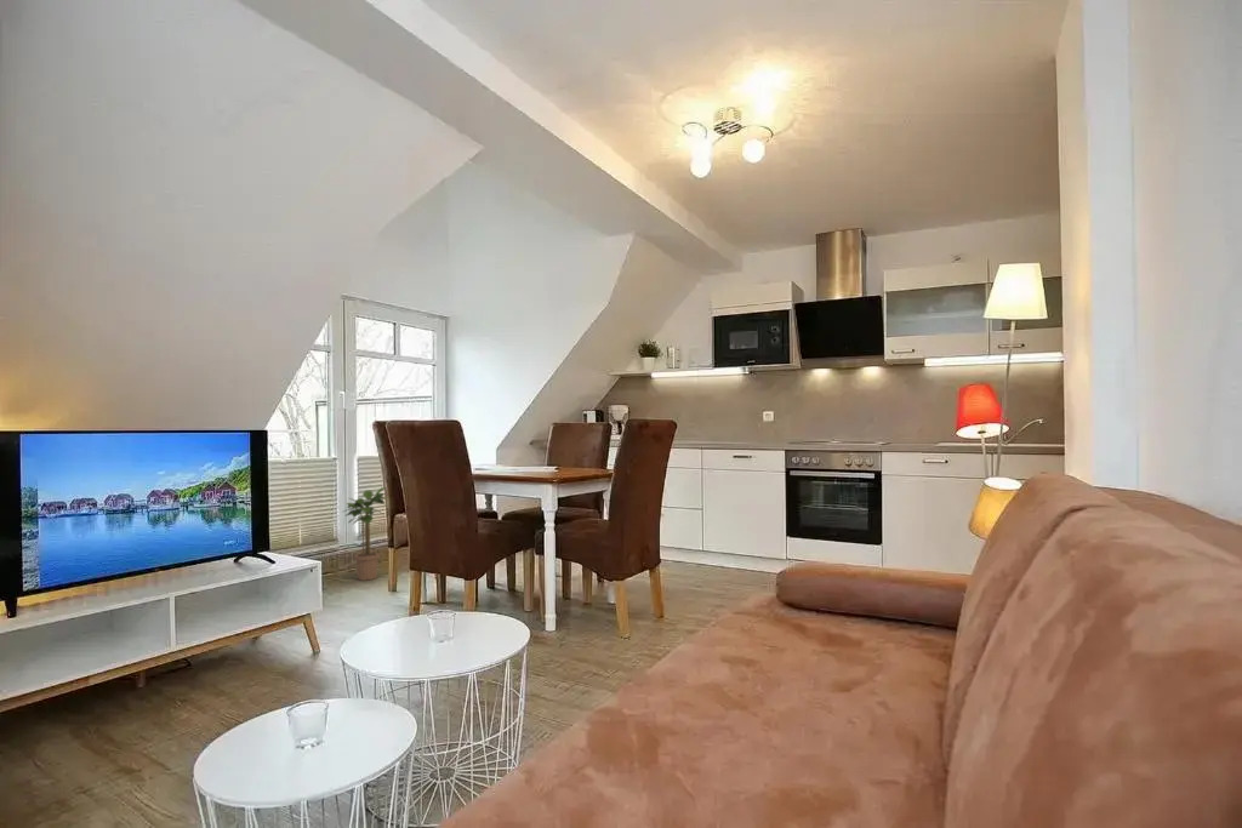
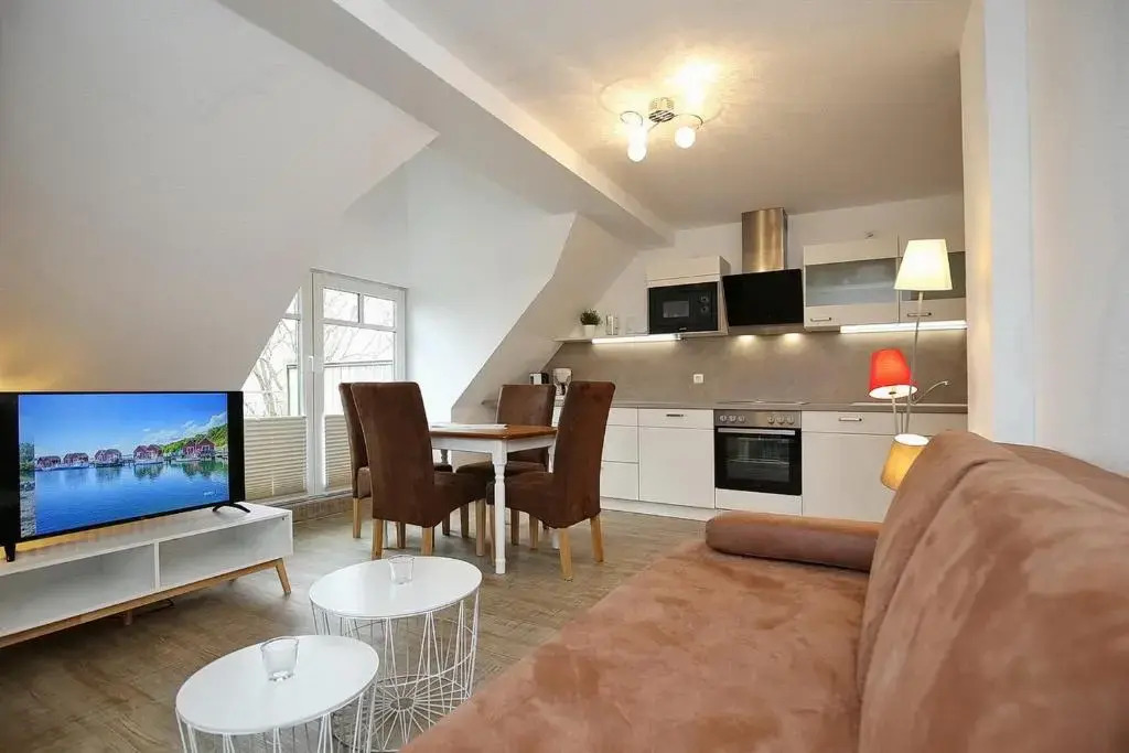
- potted plant [342,486,387,582]
